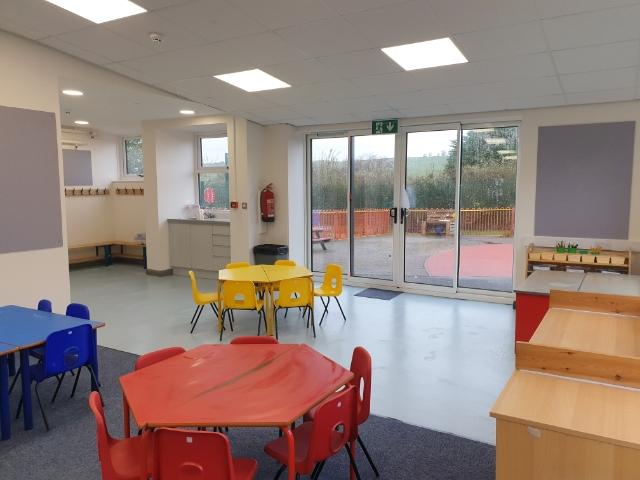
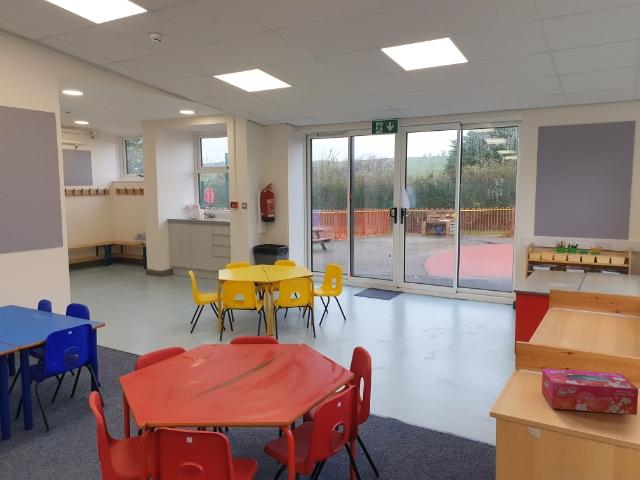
+ tissue box [541,368,639,416]
